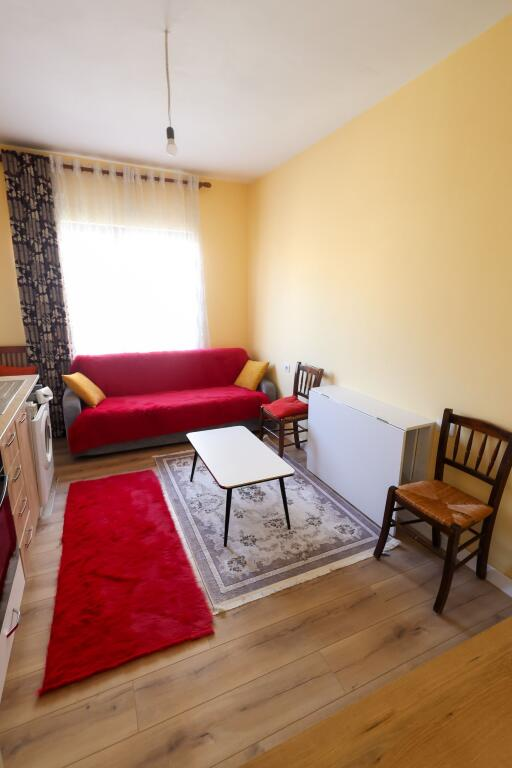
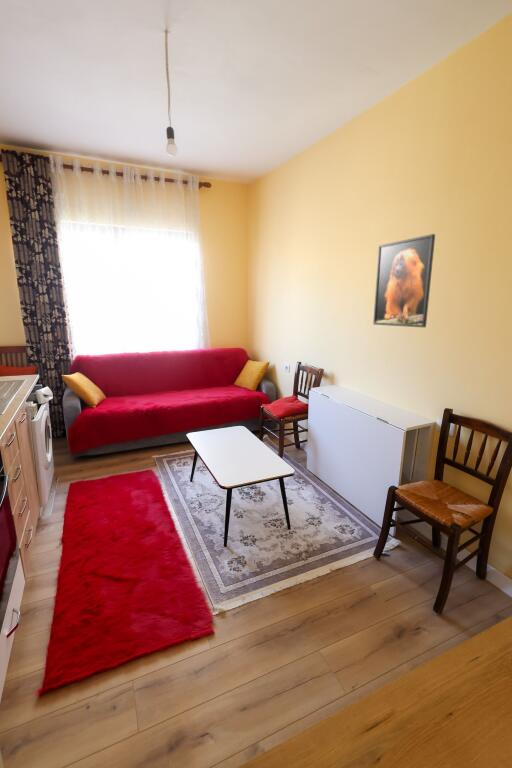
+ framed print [372,233,436,328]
